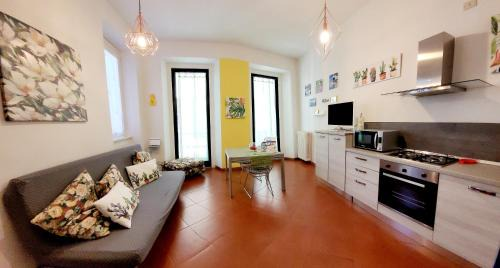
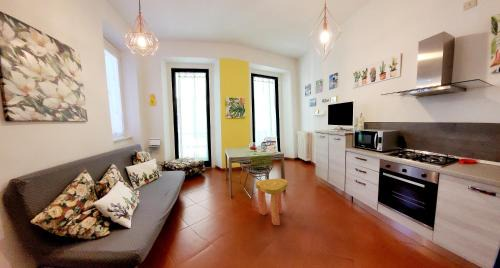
+ stool [255,178,288,226]
